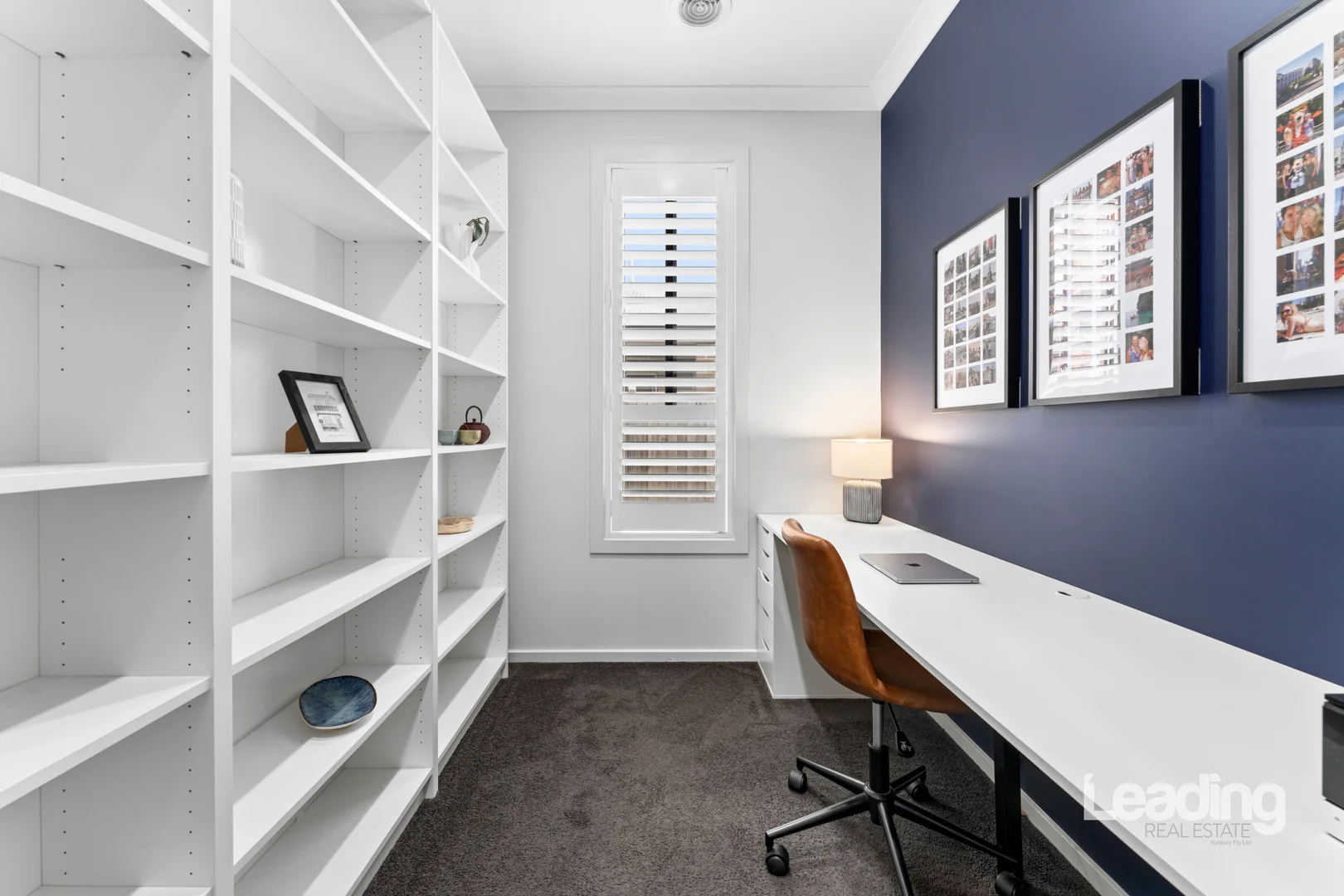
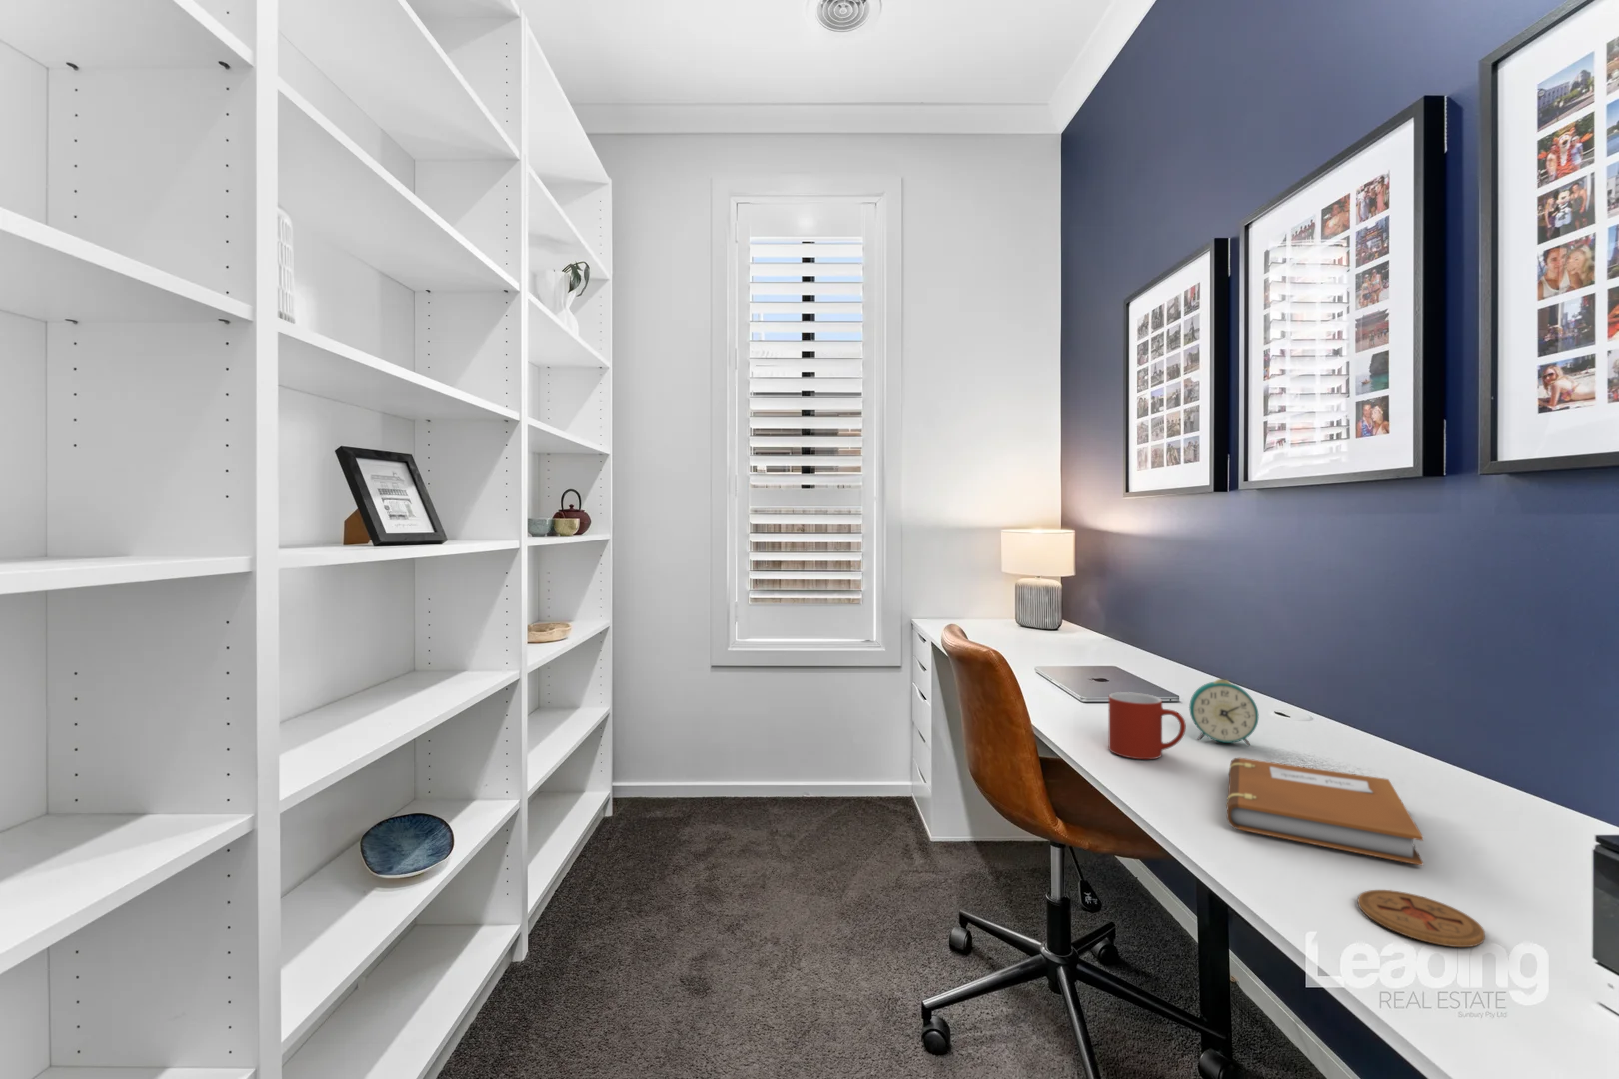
+ notebook [1225,757,1424,867]
+ alarm clock [1188,678,1260,748]
+ coaster [1358,889,1486,948]
+ mug [1108,691,1188,760]
